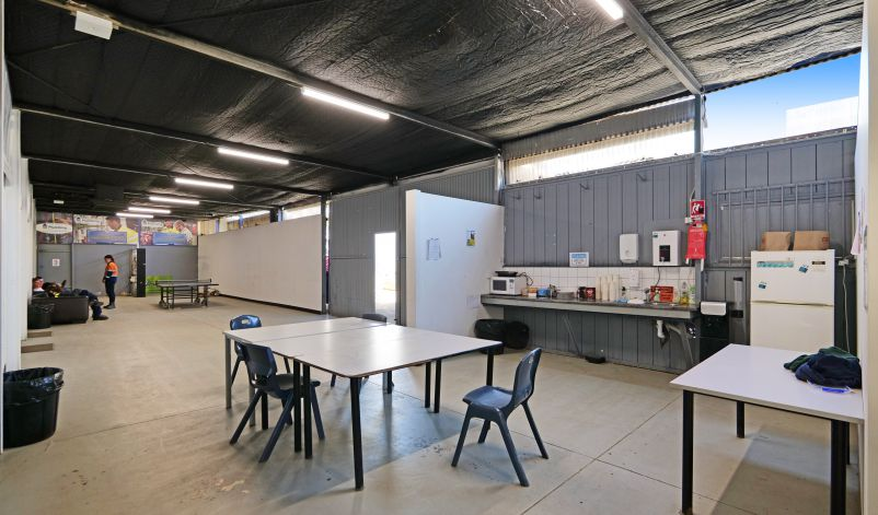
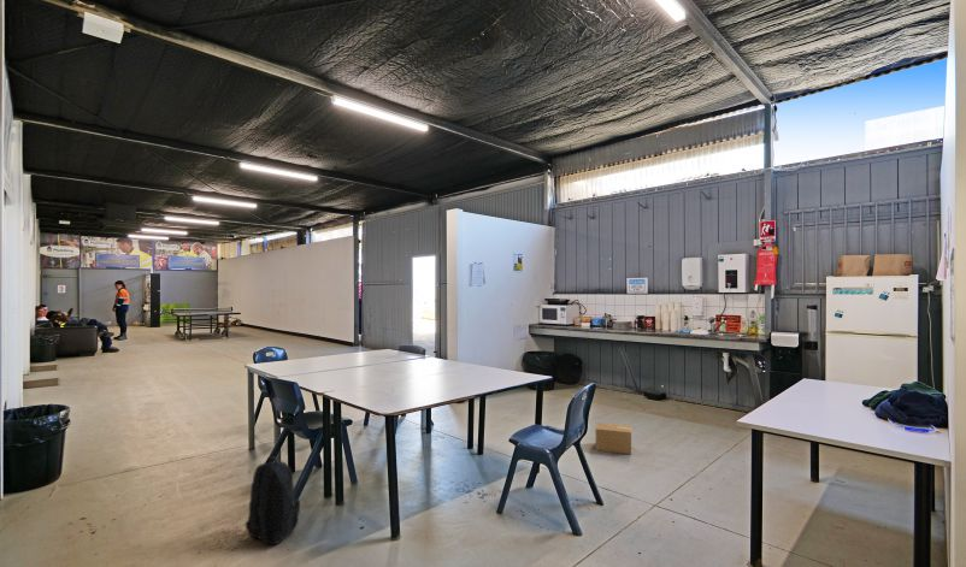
+ backpack [243,455,301,545]
+ cardboard box [594,421,632,455]
